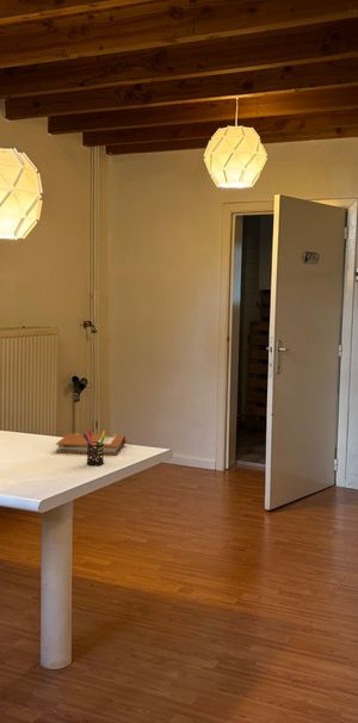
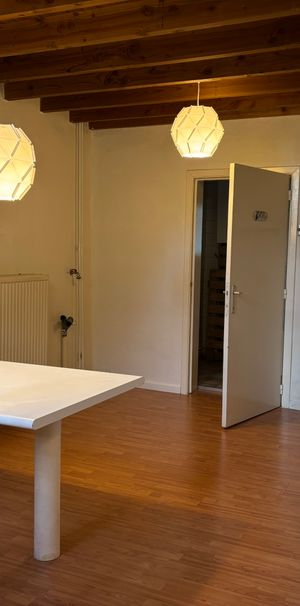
- notebook [55,433,129,456]
- pen holder [81,430,106,466]
